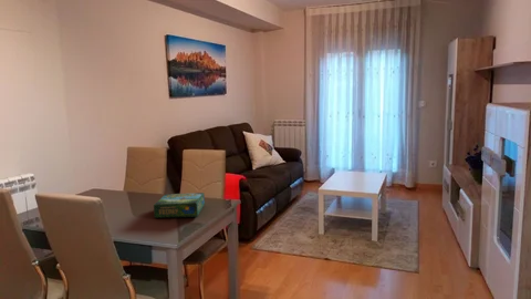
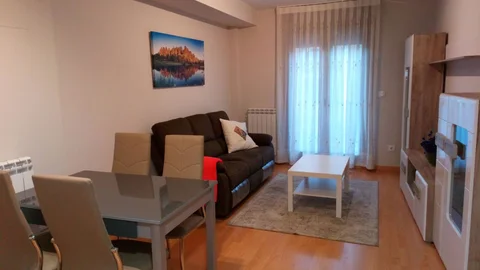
- board game [153,192,206,219]
